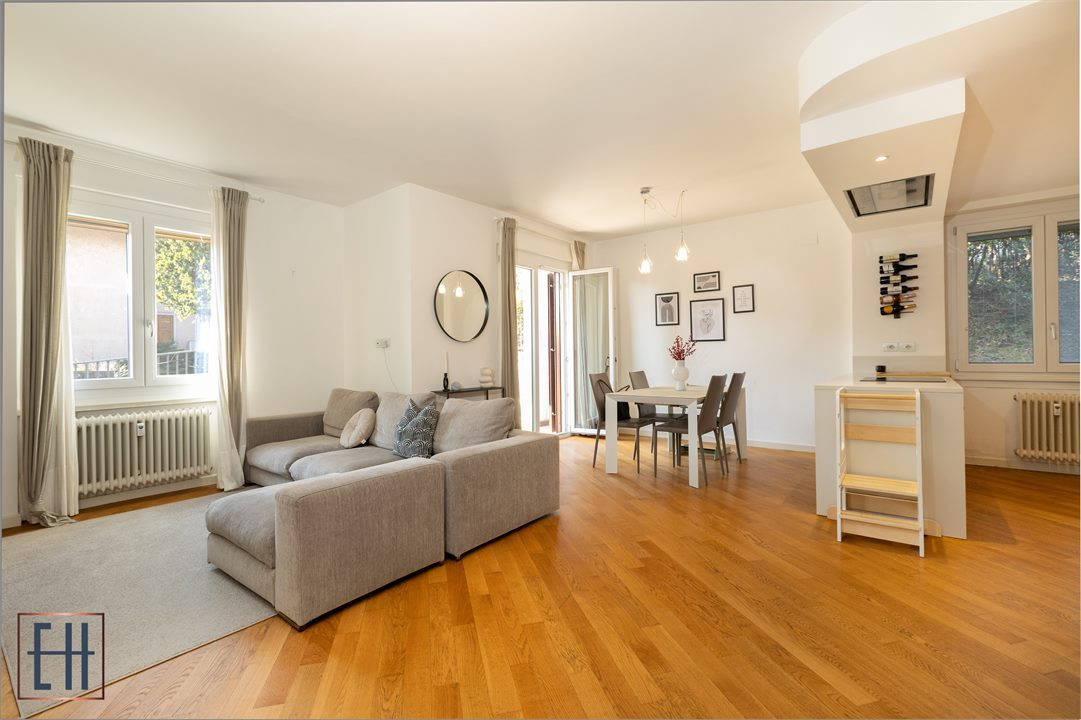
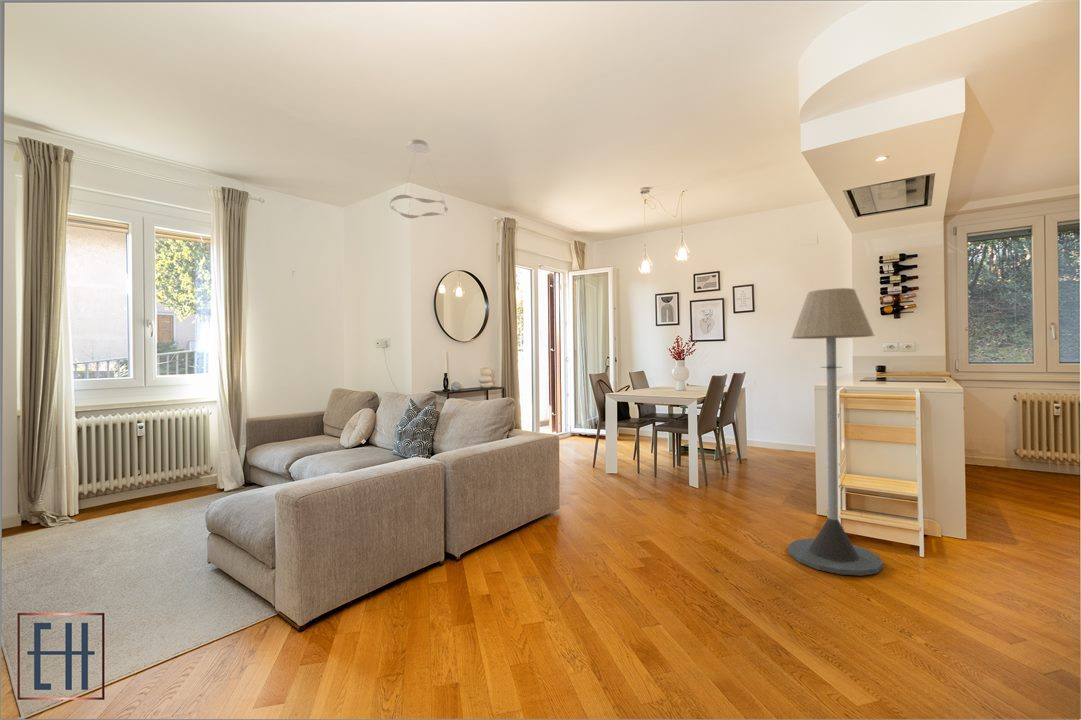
+ floor lamp [787,287,884,577]
+ ceiling light [388,139,449,219]
